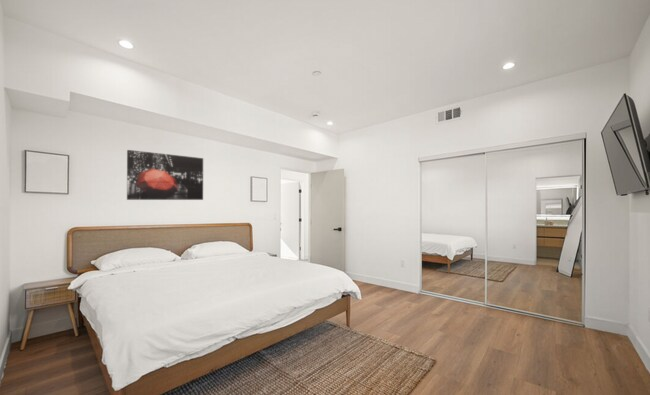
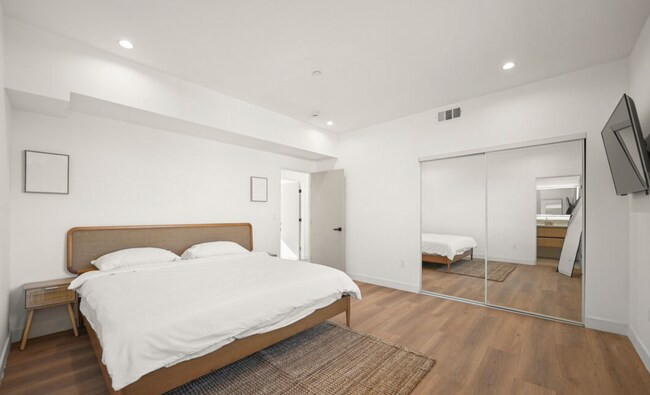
- wall art [126,149,204,201]
